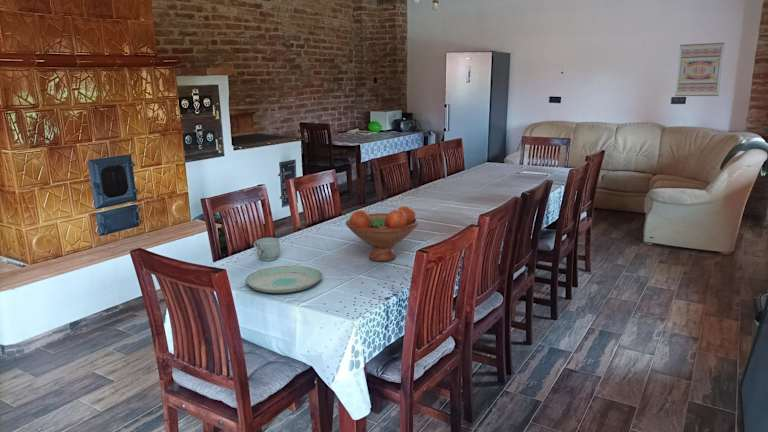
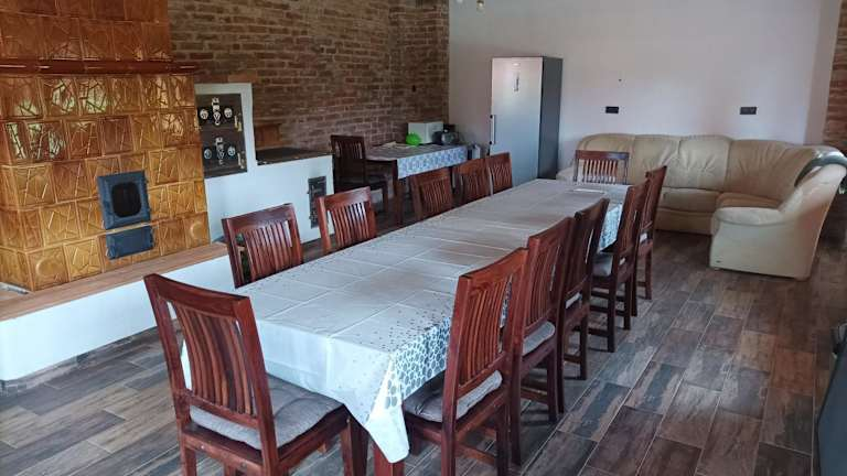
- mug [253,237,281,262]
- fruit bowl [345,205,420,262]
- plate [245,265,323,294]
- wall art [674,42,726,97]
